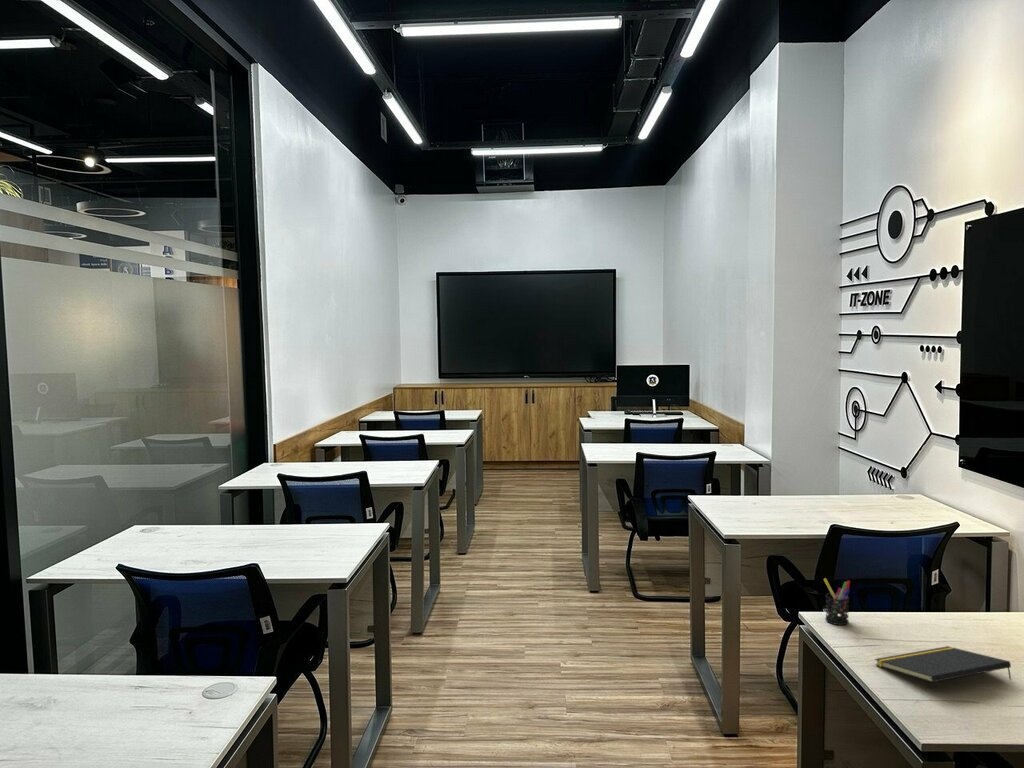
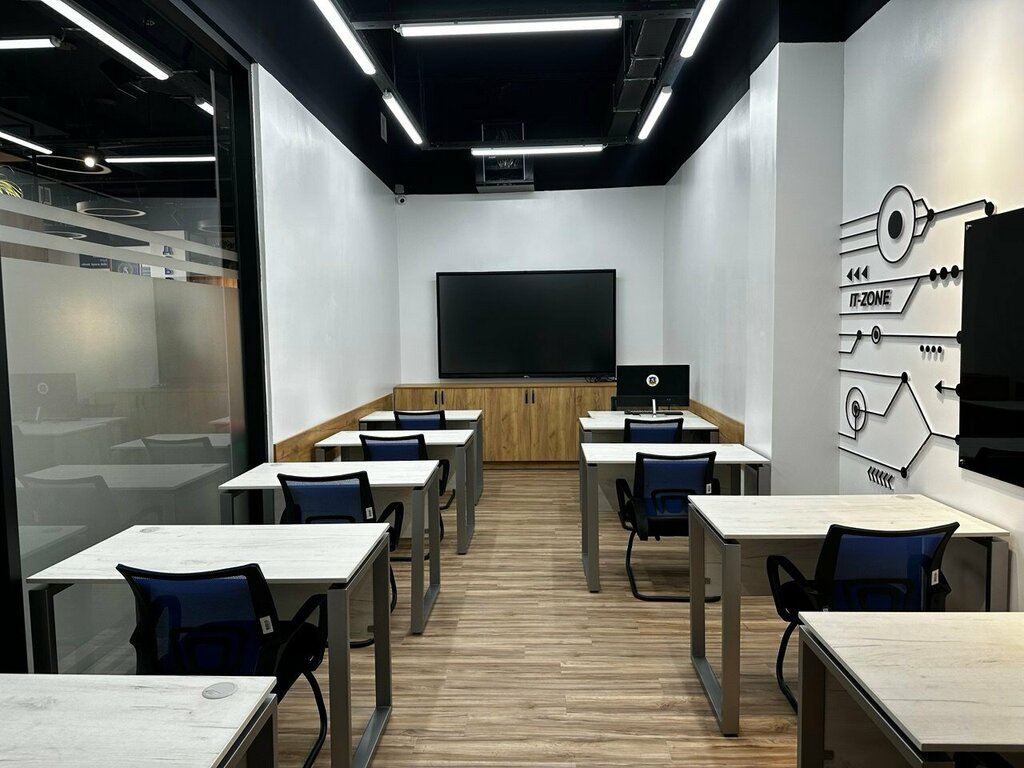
- notepad [874,645,1012,683]
- pen holder [823,577,851,626]
